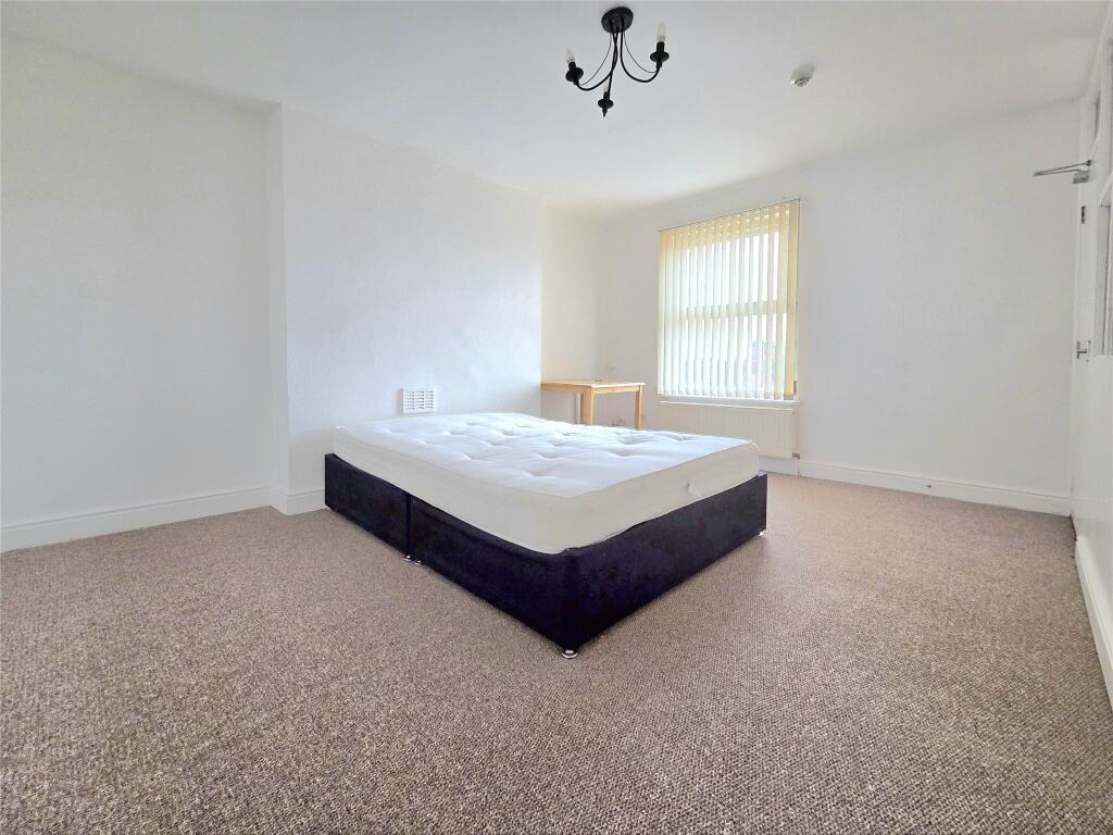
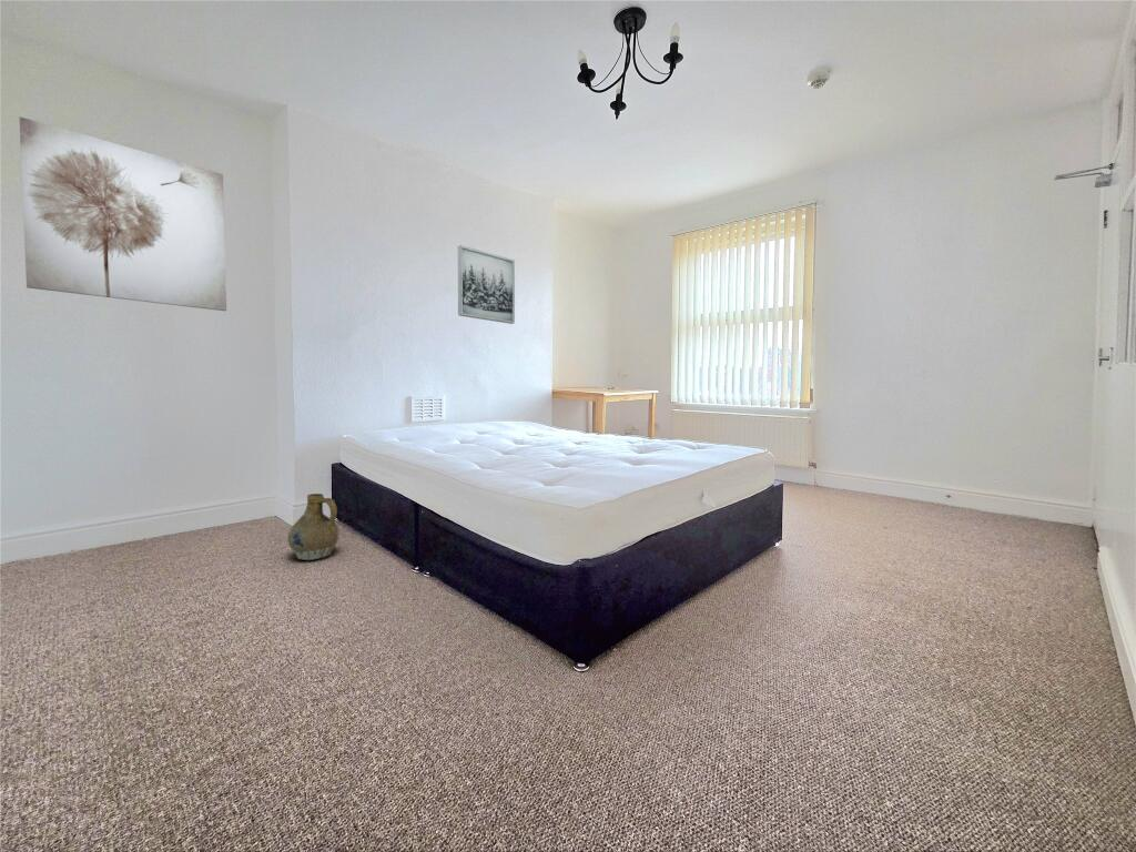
+ ceramic jug [286,493,341,561]
+ wall art [18,115,227,312]
+ wall art [457,244,516,325]
